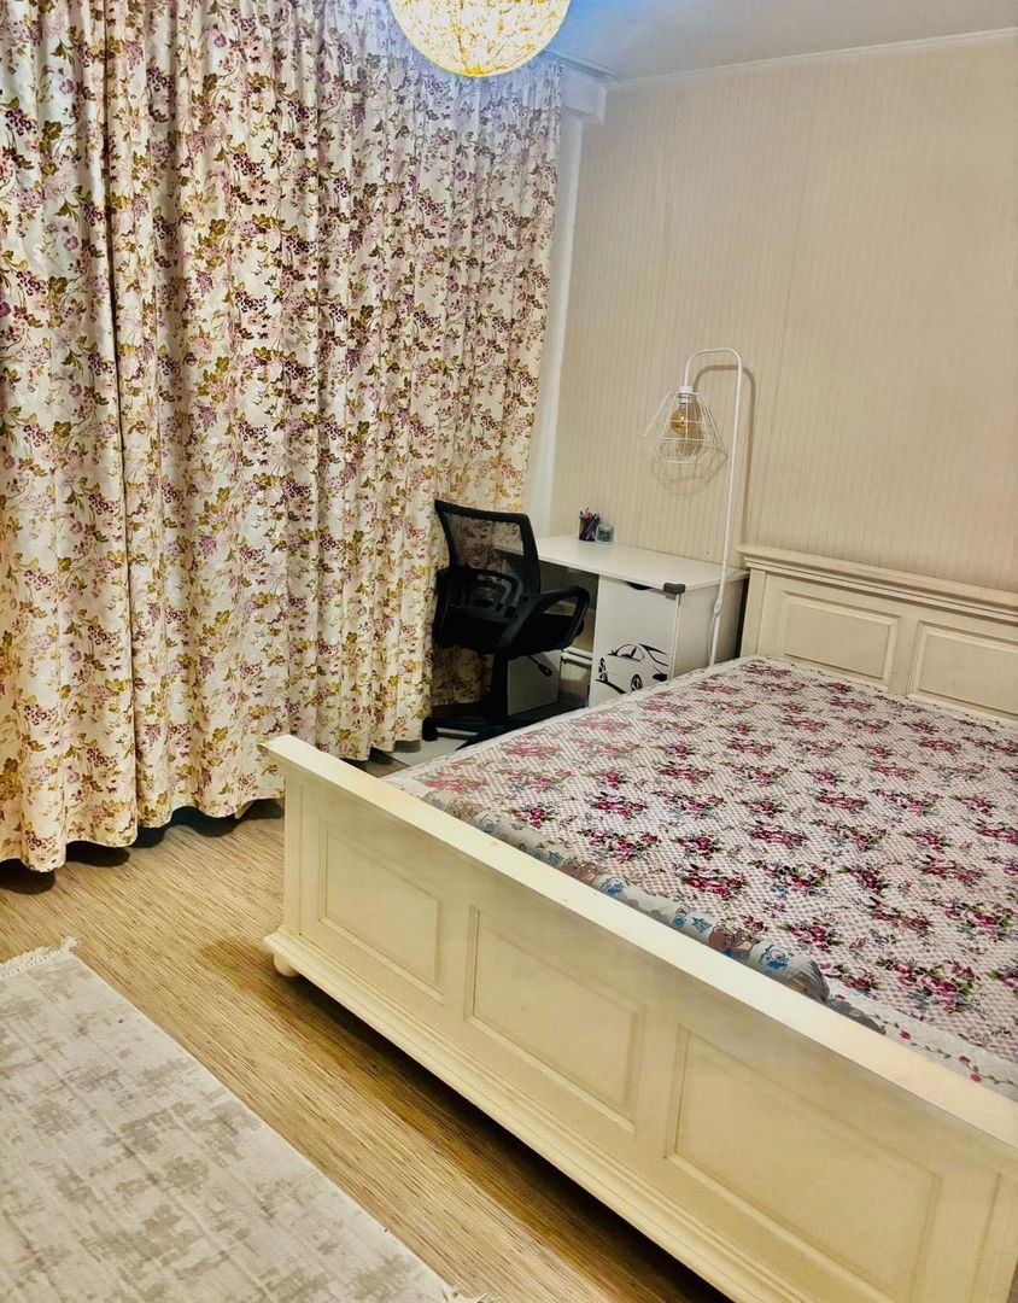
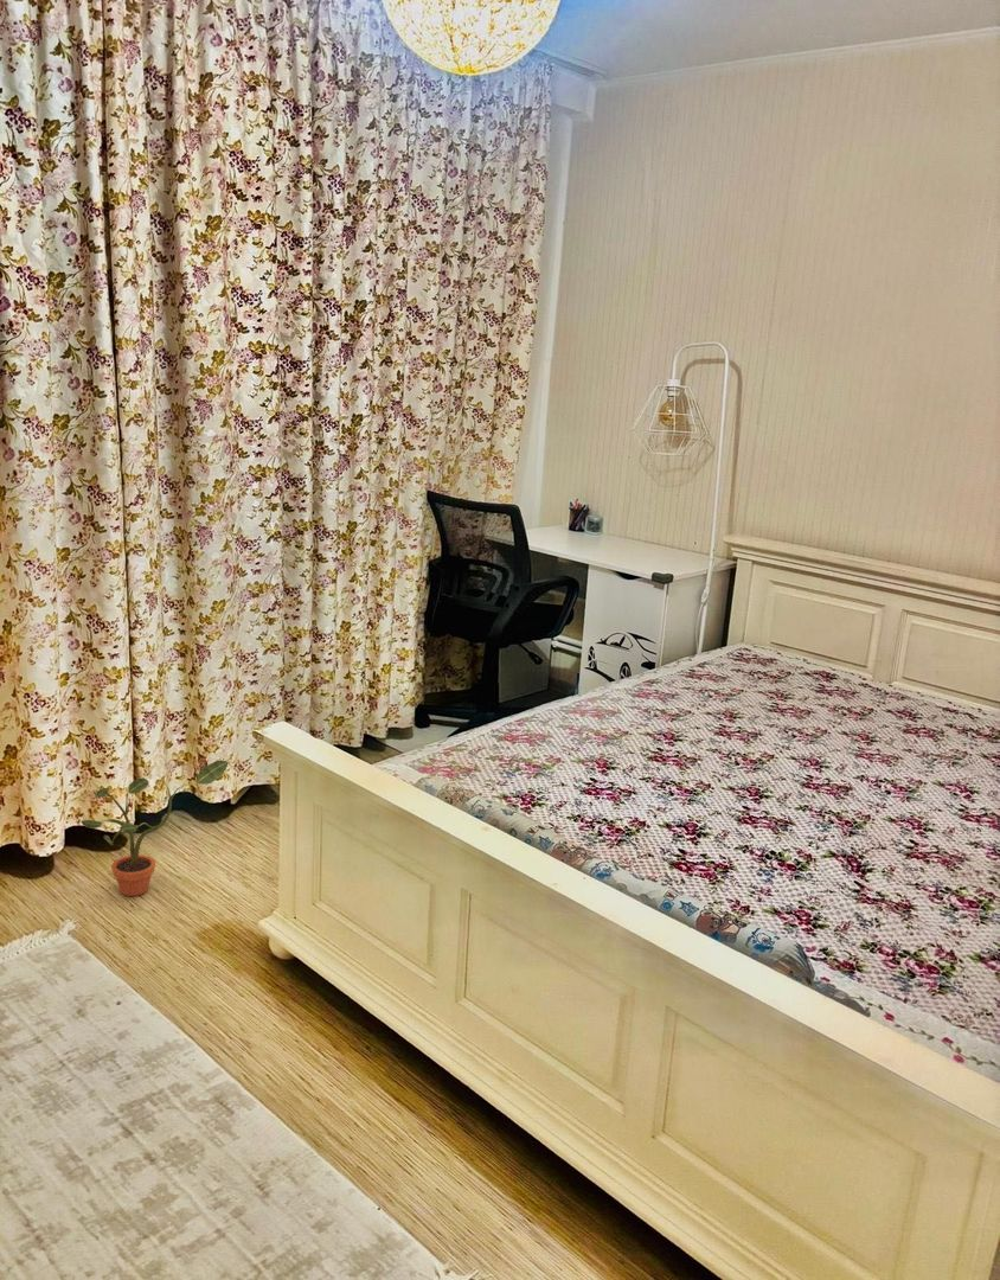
+ potted plant [81,759,230,897]
